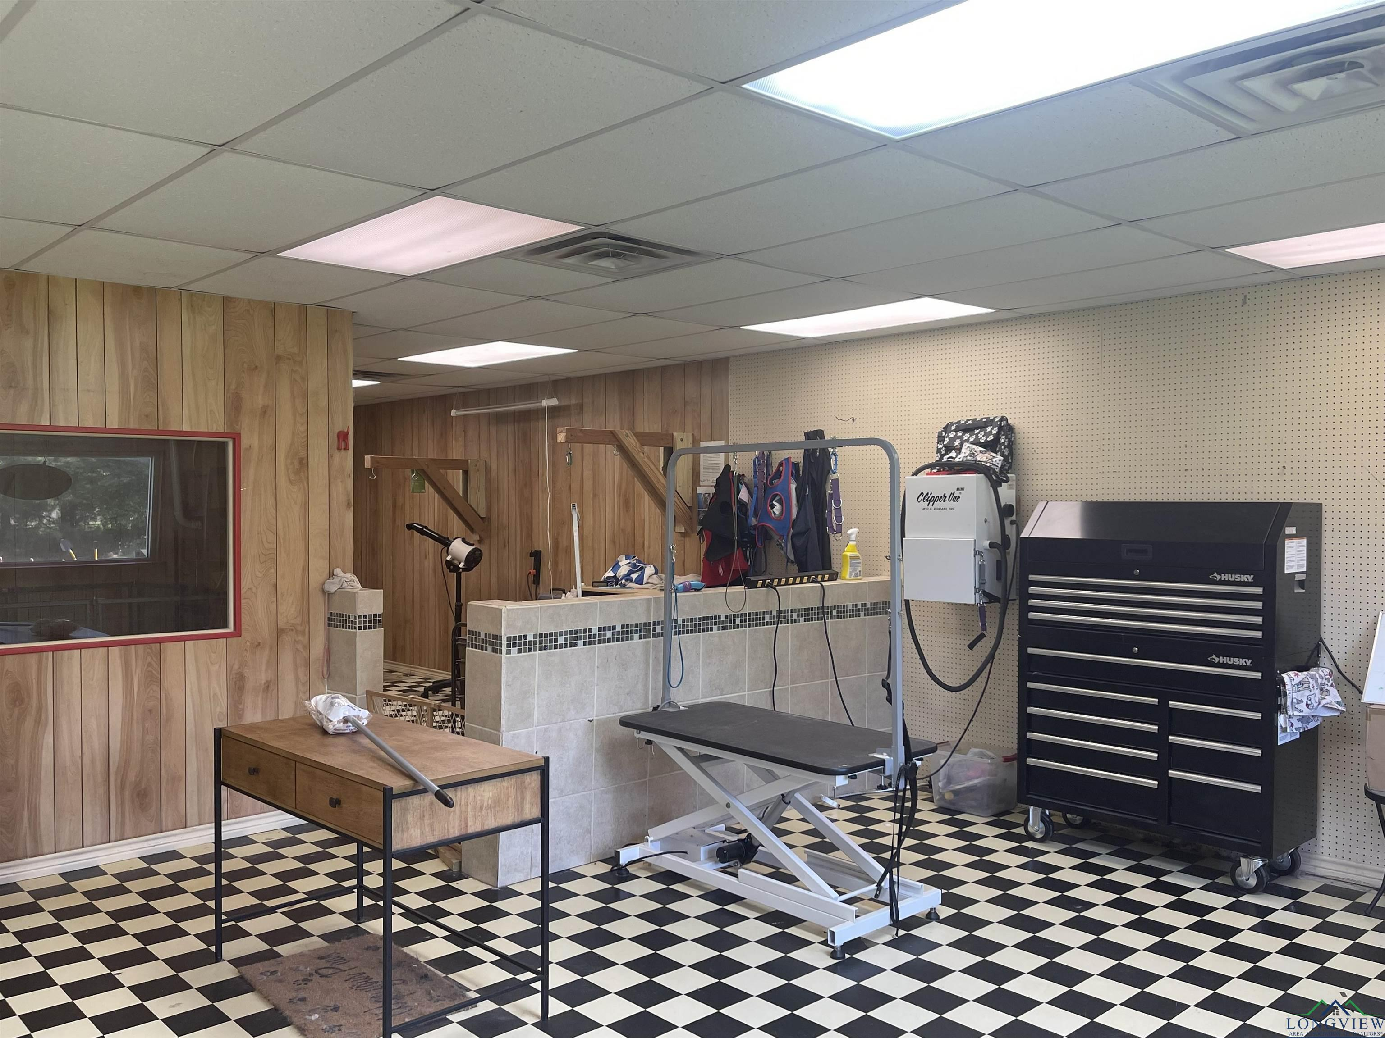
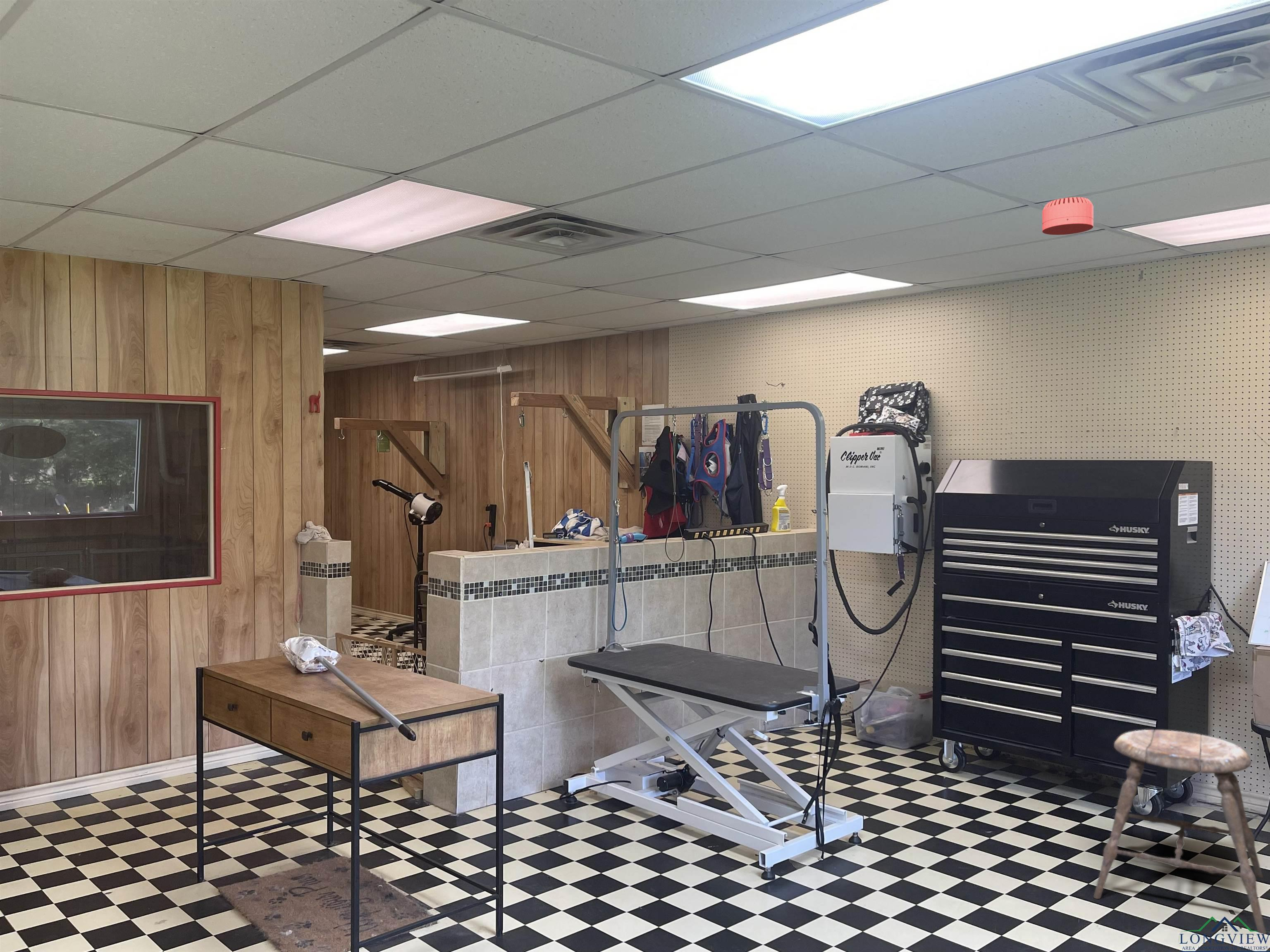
+ stool [1093,729,1267,935]
+ smoke detector [1042,197,1094,236]
